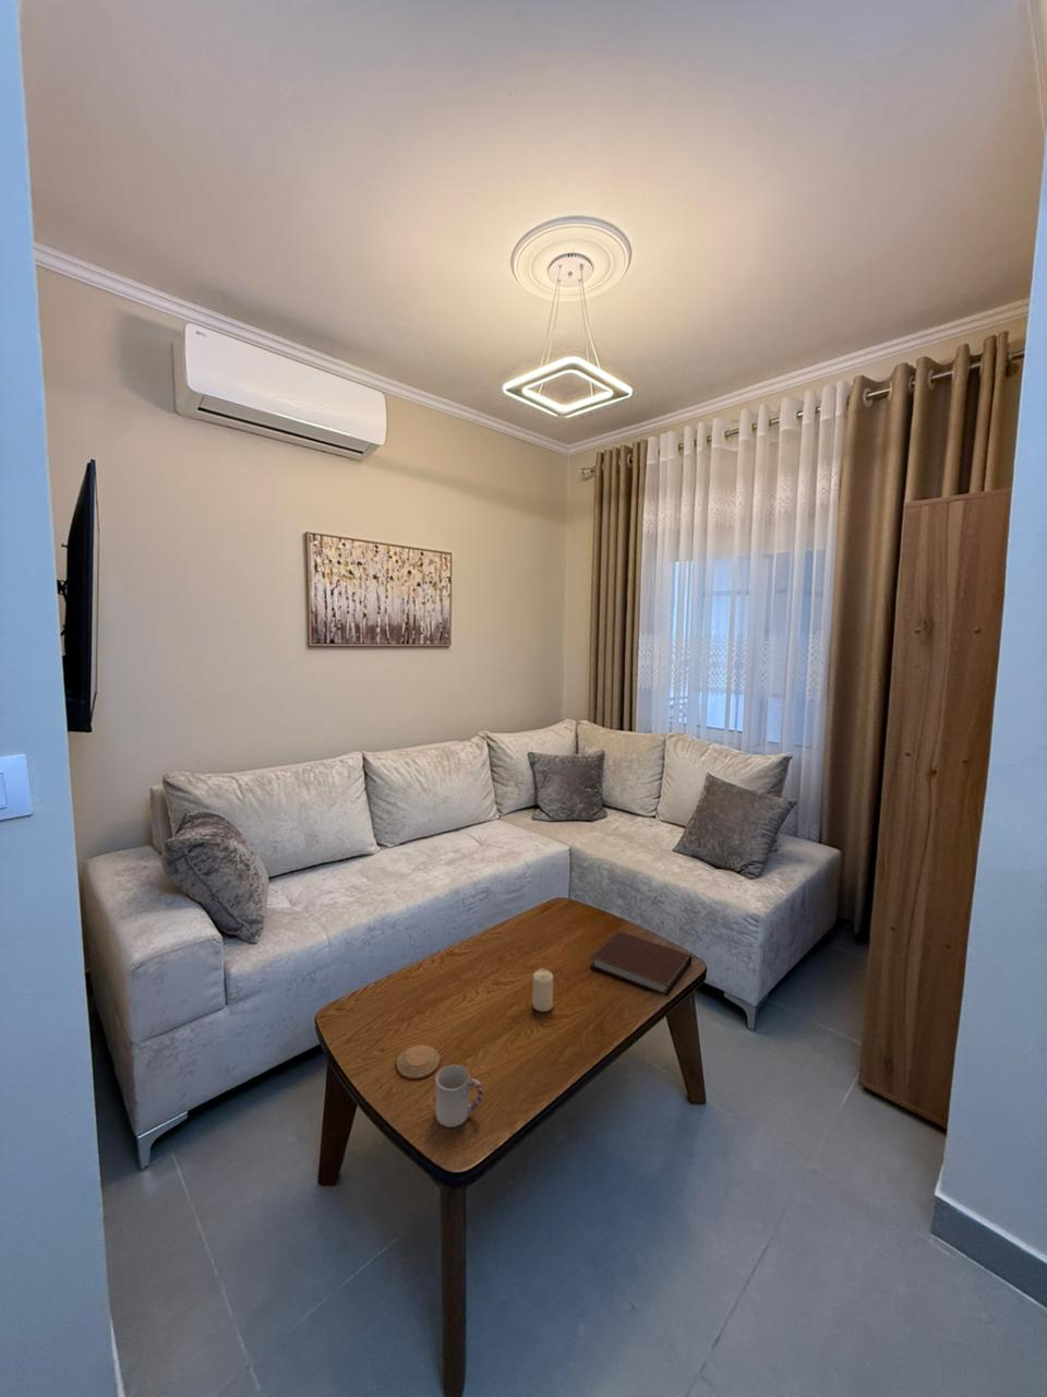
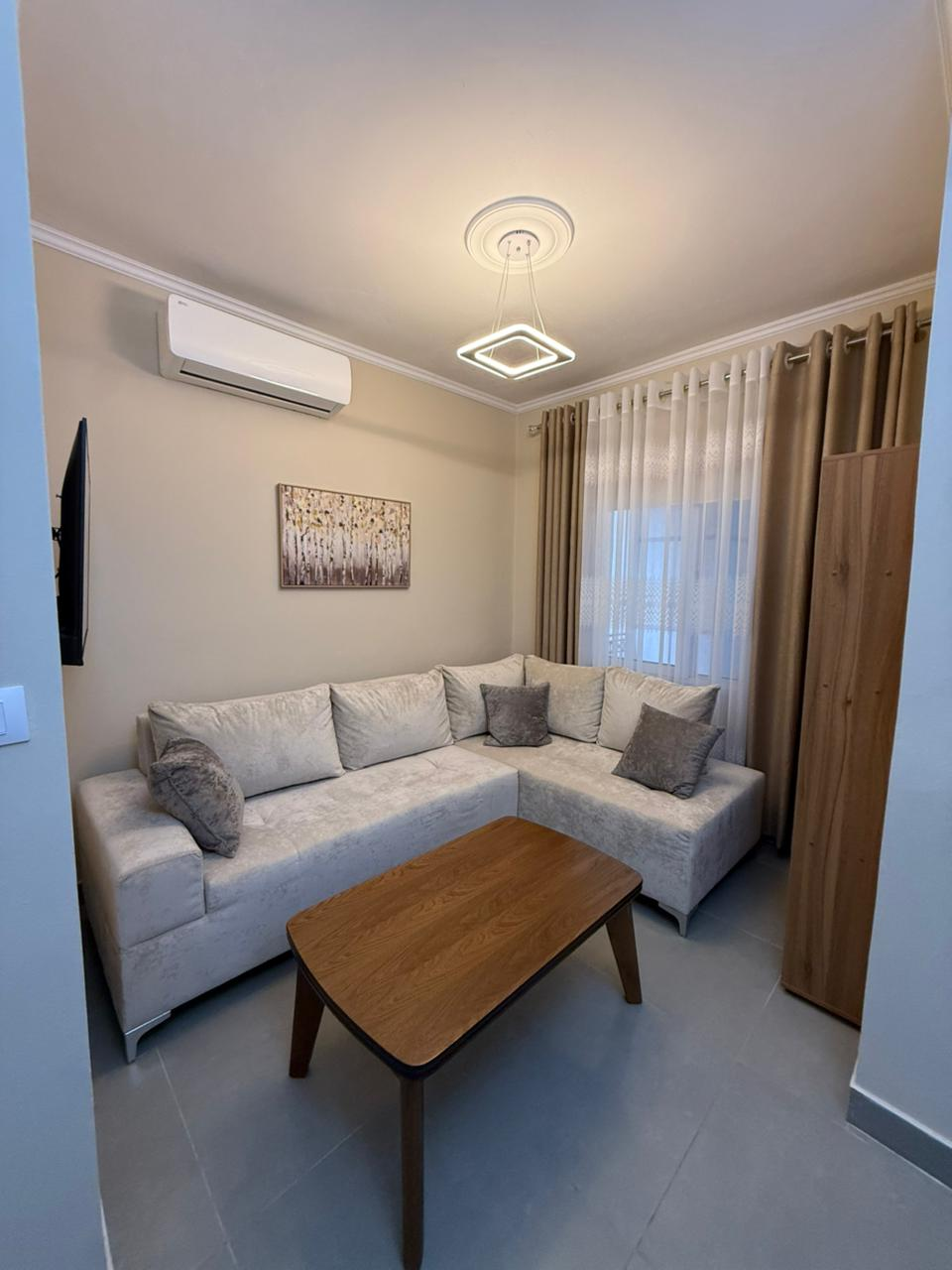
- notebook [588,930,693,998]
- coaster [396,1044,441,1079]
- cup [436,1064,484,1129]
- candle [531,967,554,1013]
